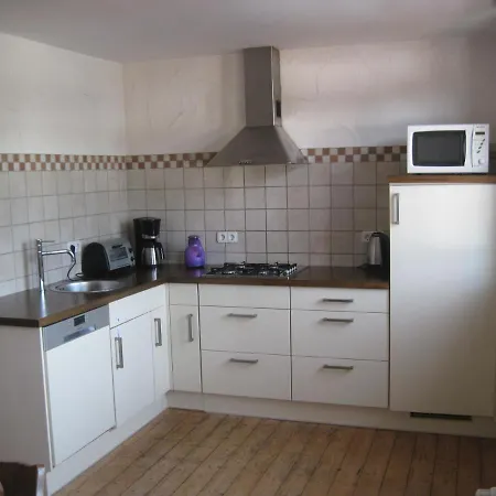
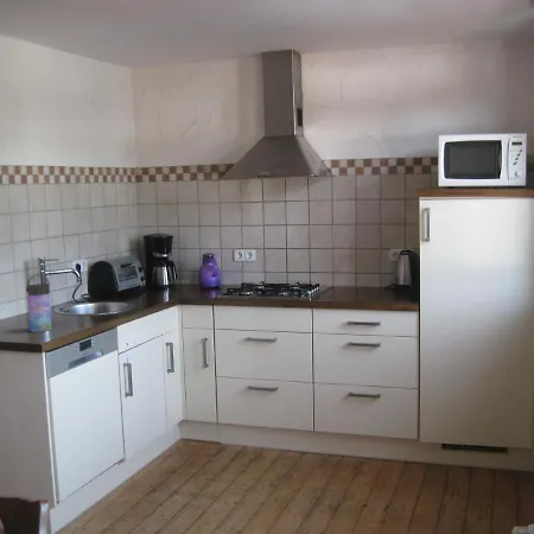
+ water bottle [25,273,53,333]
